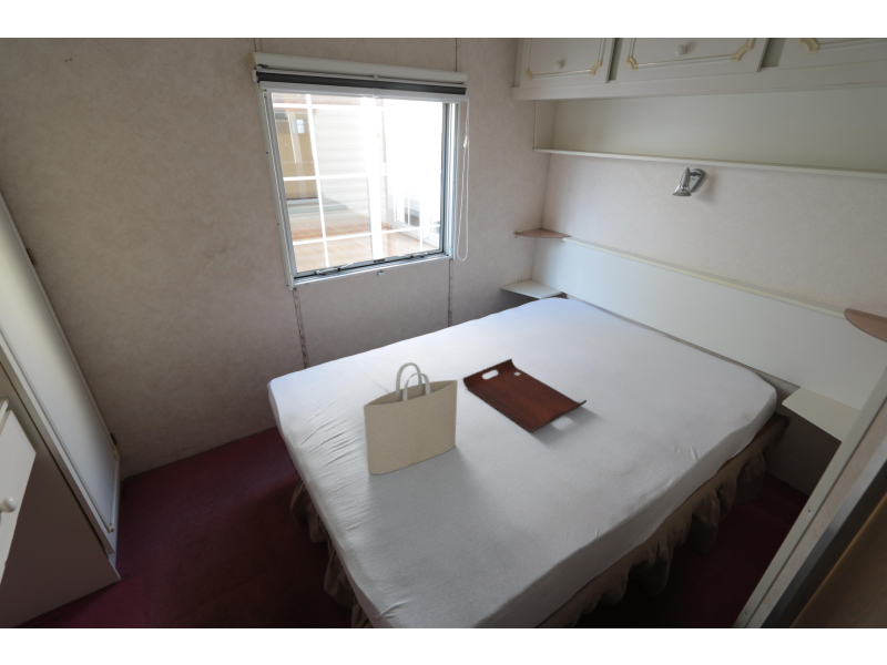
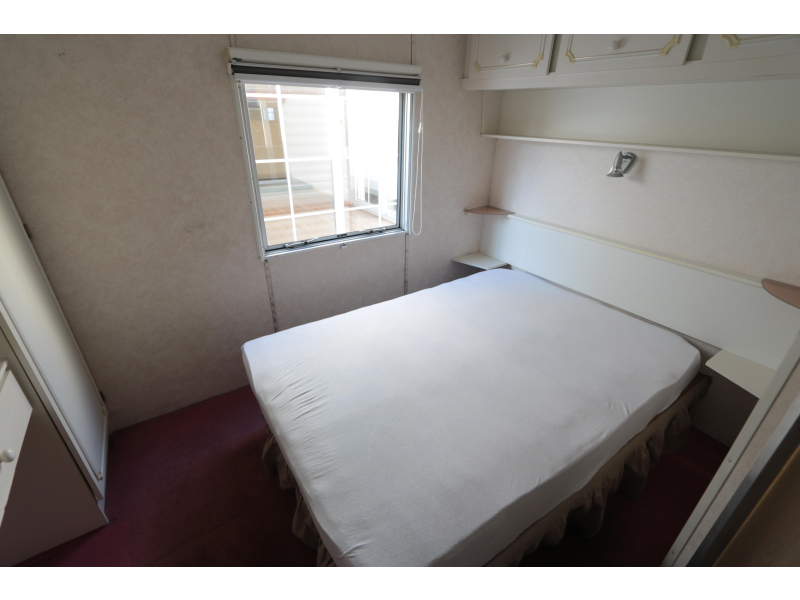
- tote bag [363,361,459,475]
- serving tray [461,358,588,433]
